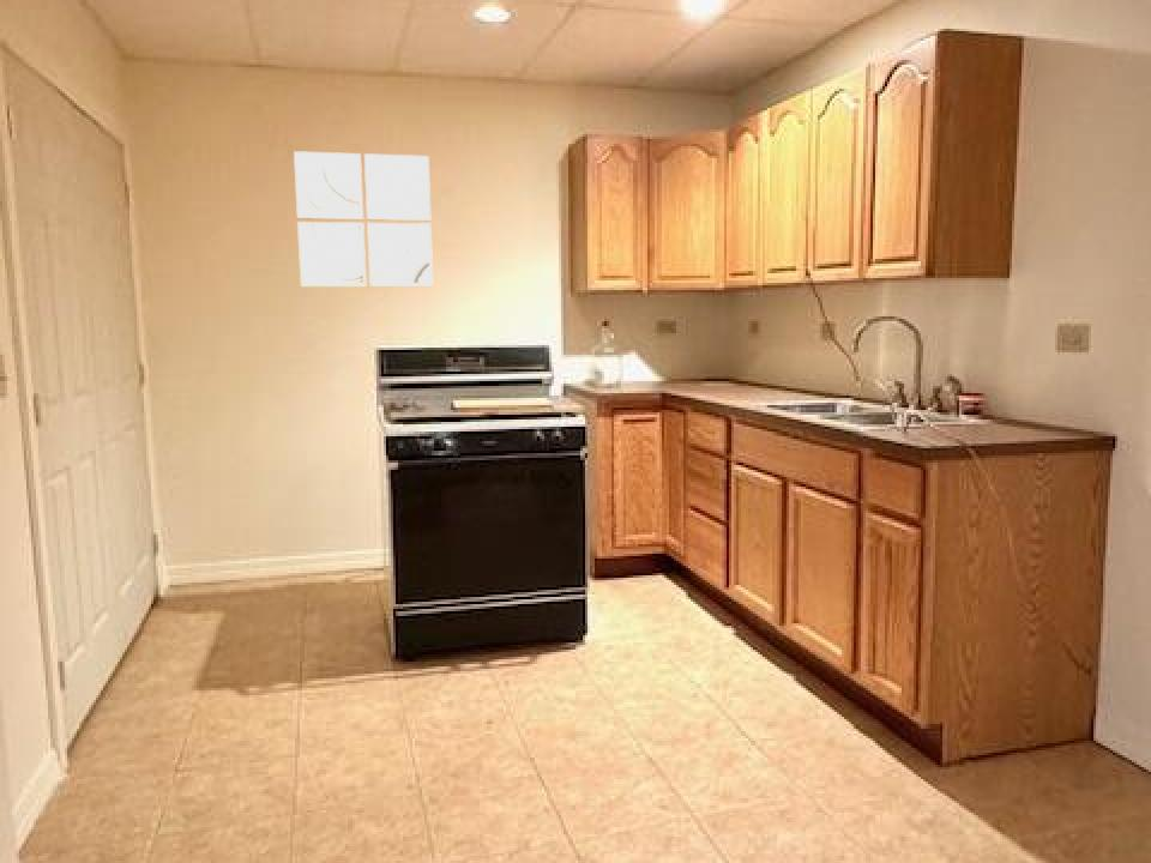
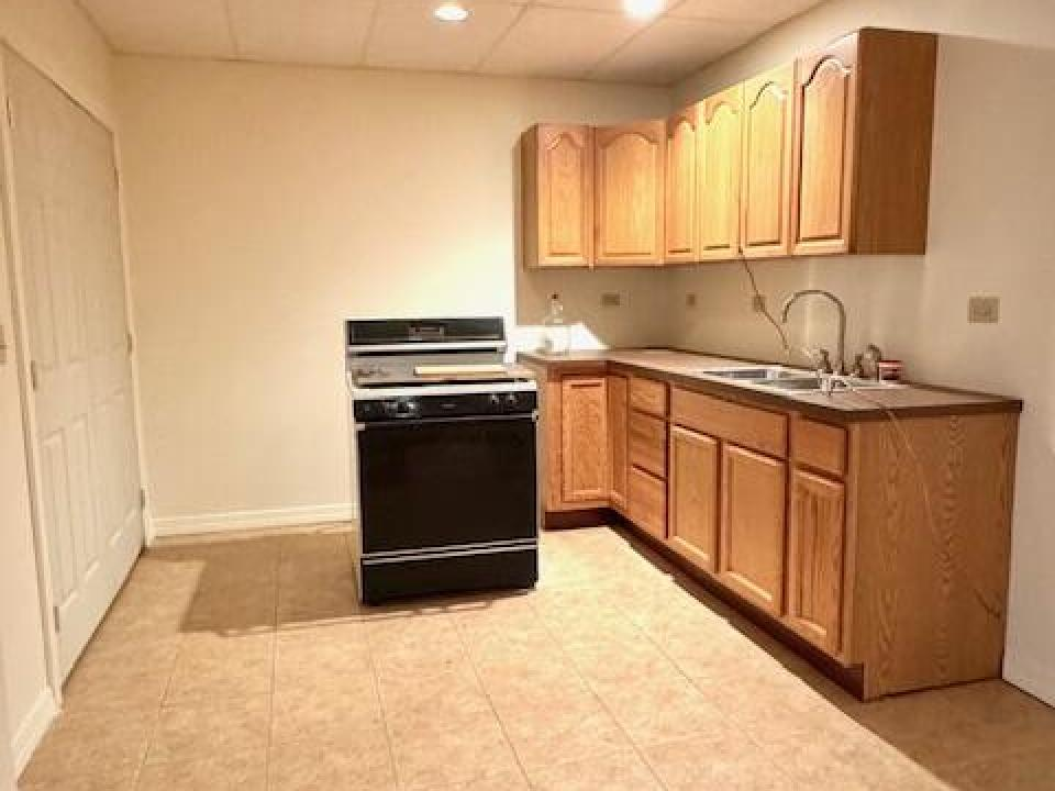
- wall art [293,150,434,289]
